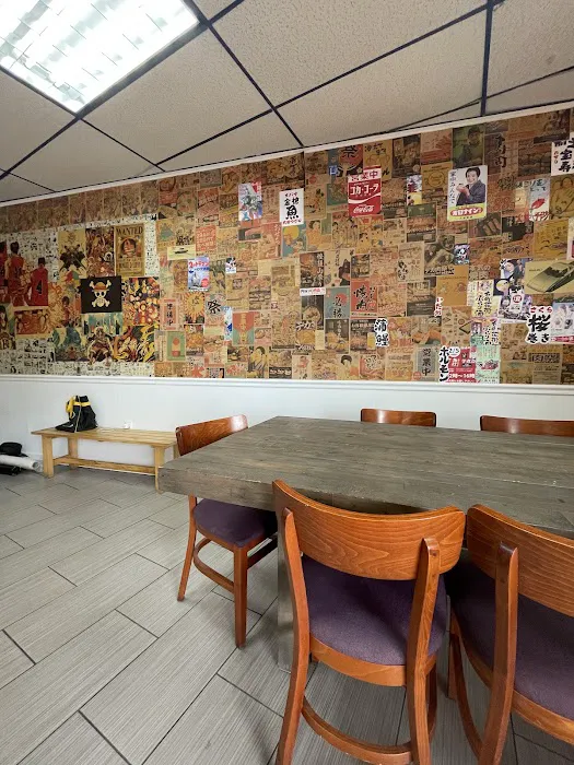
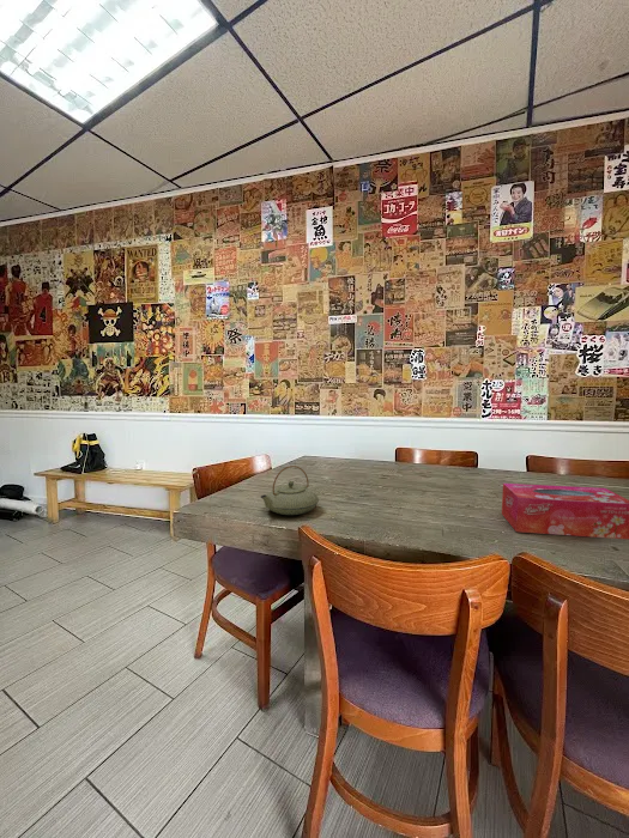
+ teapot [260,464,320,516]
+ tissue box [501,482,629,541]
